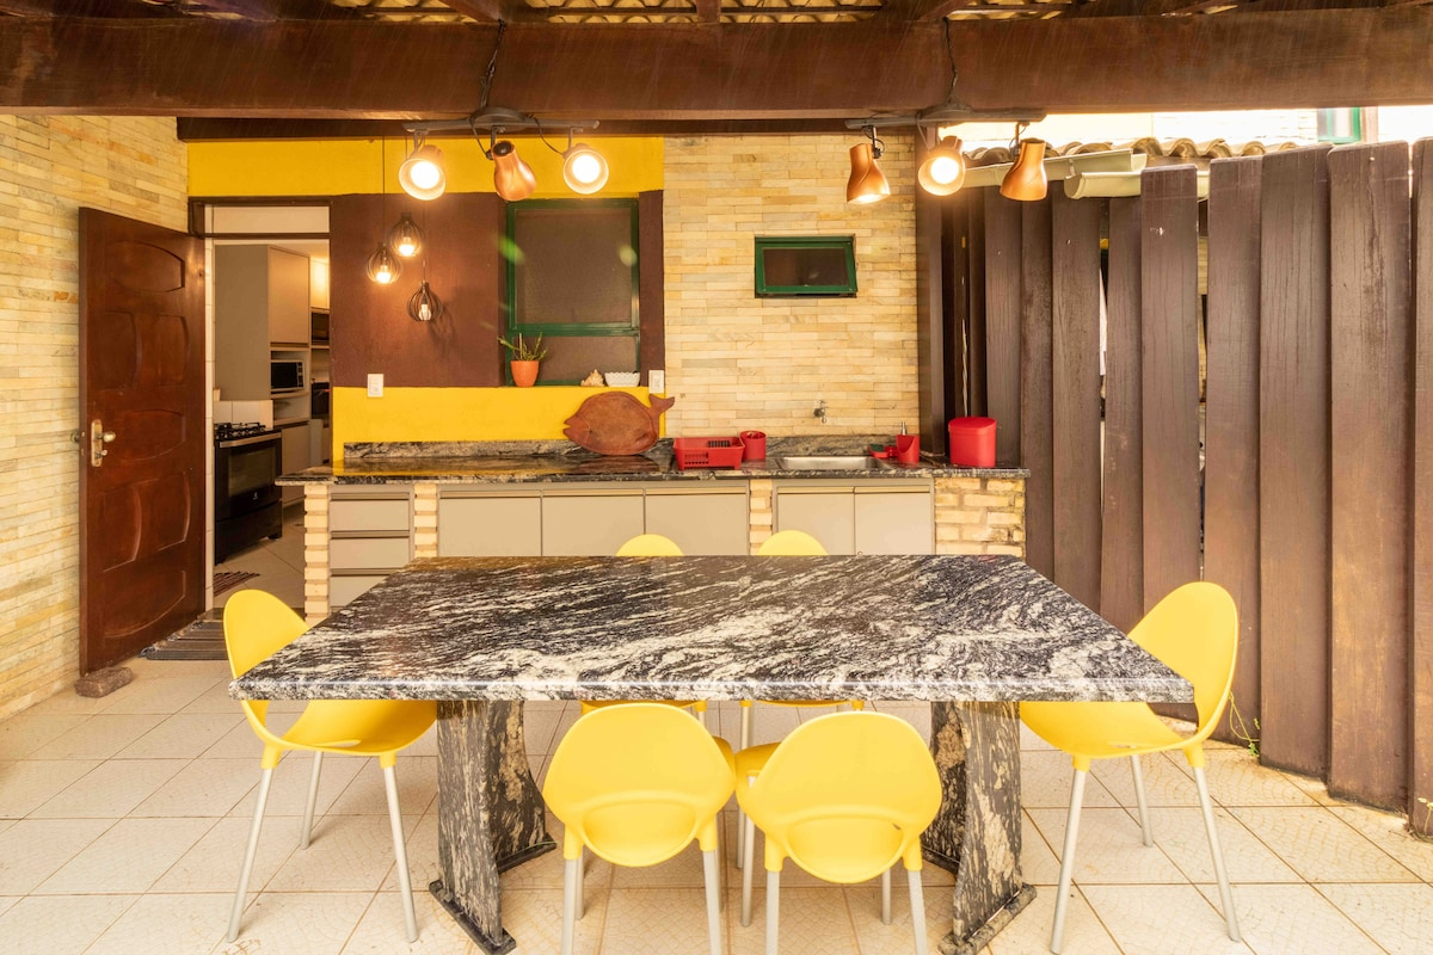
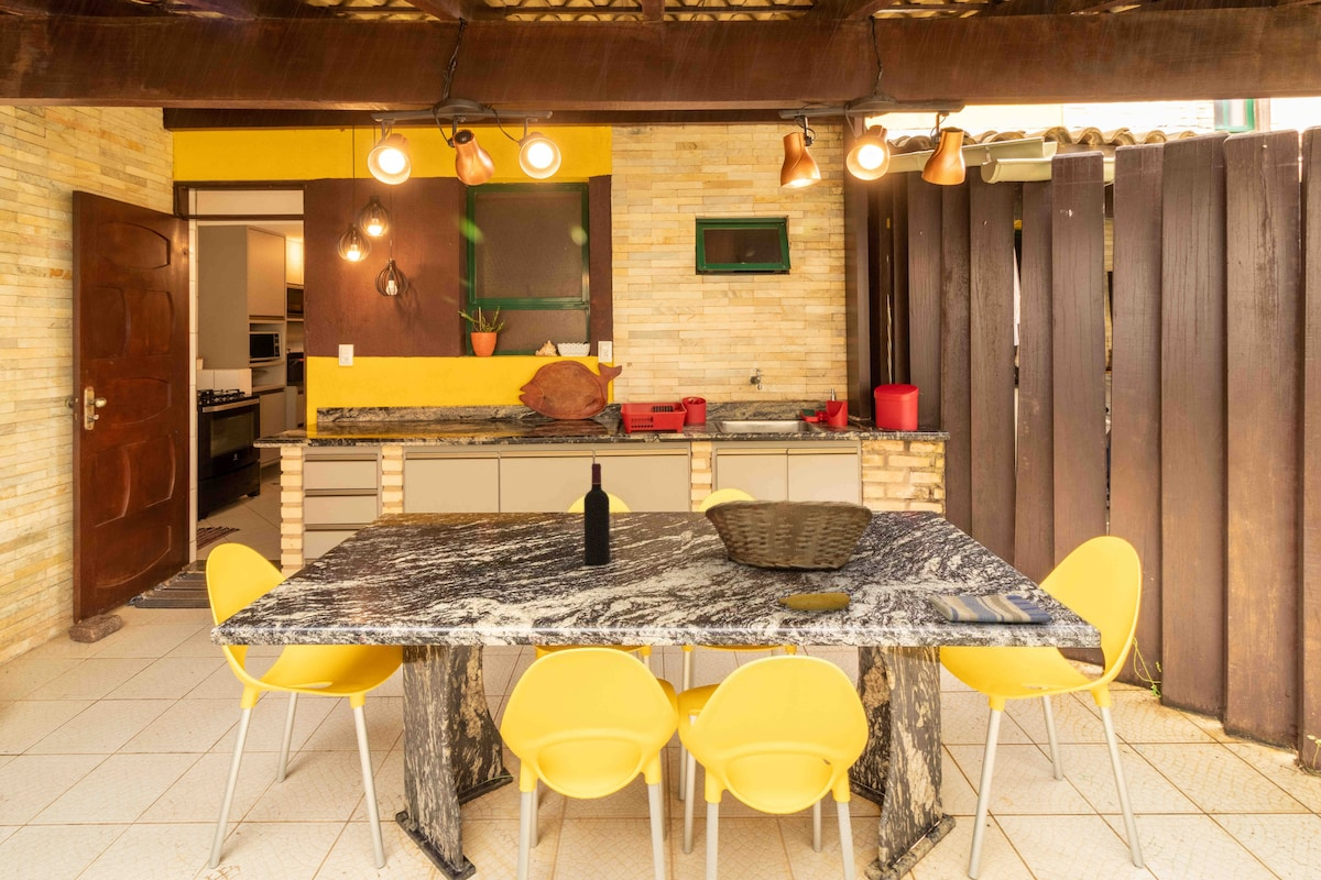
+ wine bottle [583,462,611,565]
+ fruit basket [703,498,874,571]
+ banana [776,592,852,612]
+ dish towel [927,593,1053,623]
